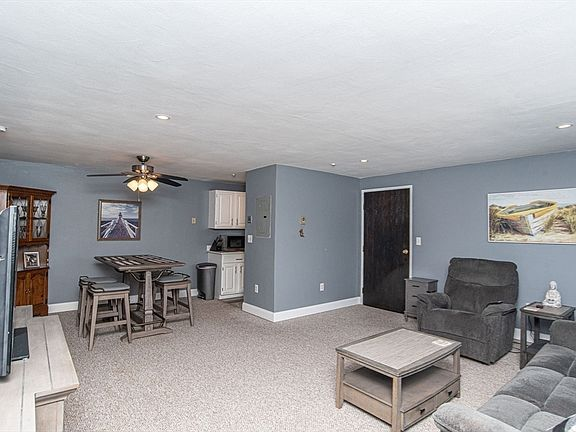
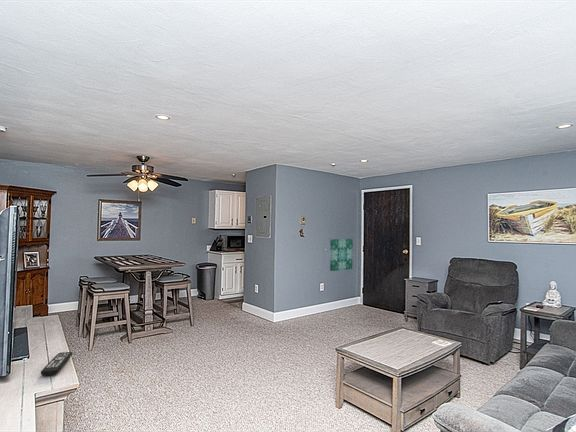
+ wall art [329,238,354,272]
+ remote control [40,351,73,377]
